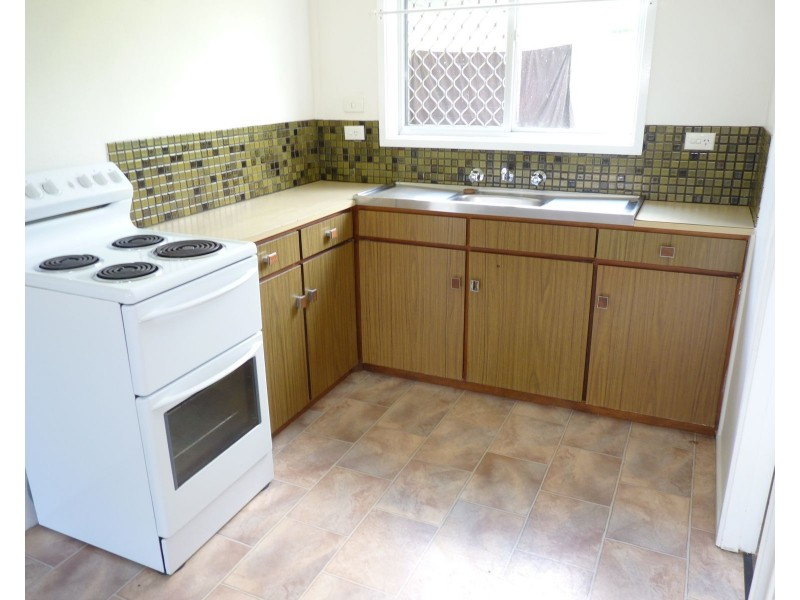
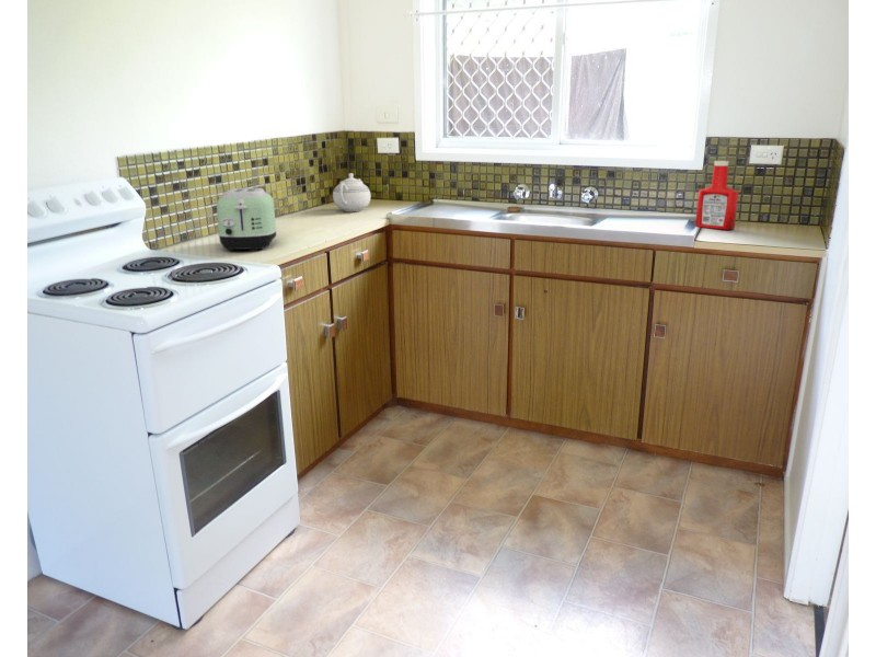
+ soap bottle [694,160,740,230]
+ teapot [332,172,371,212]
+ toaster [216,187,278,252]
